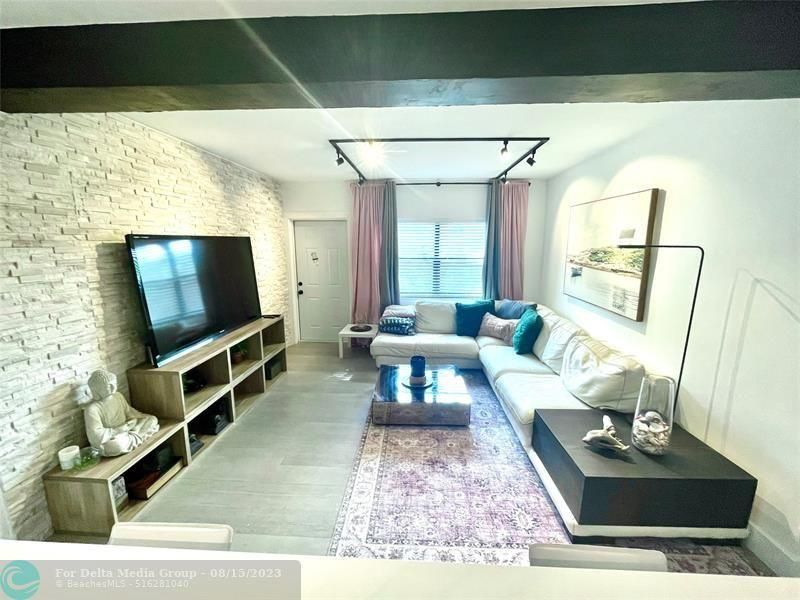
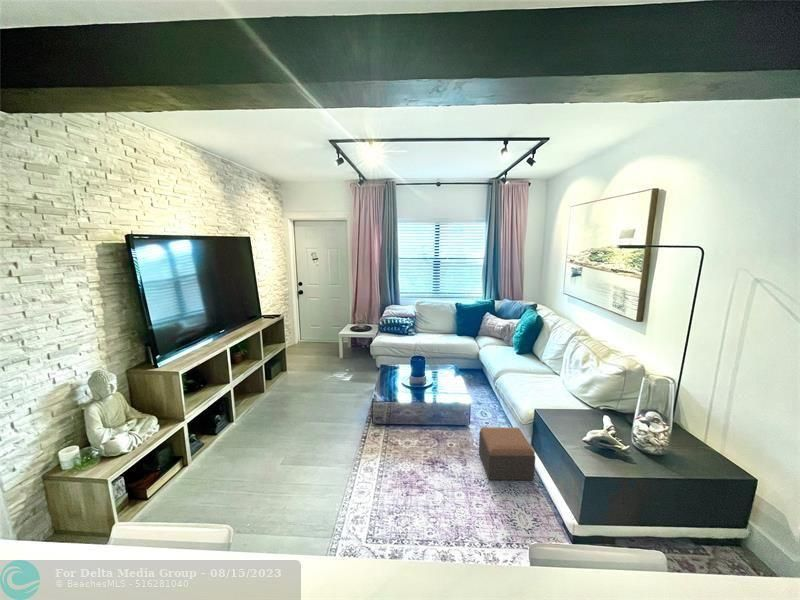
+ footstool [478,426,536,481]
